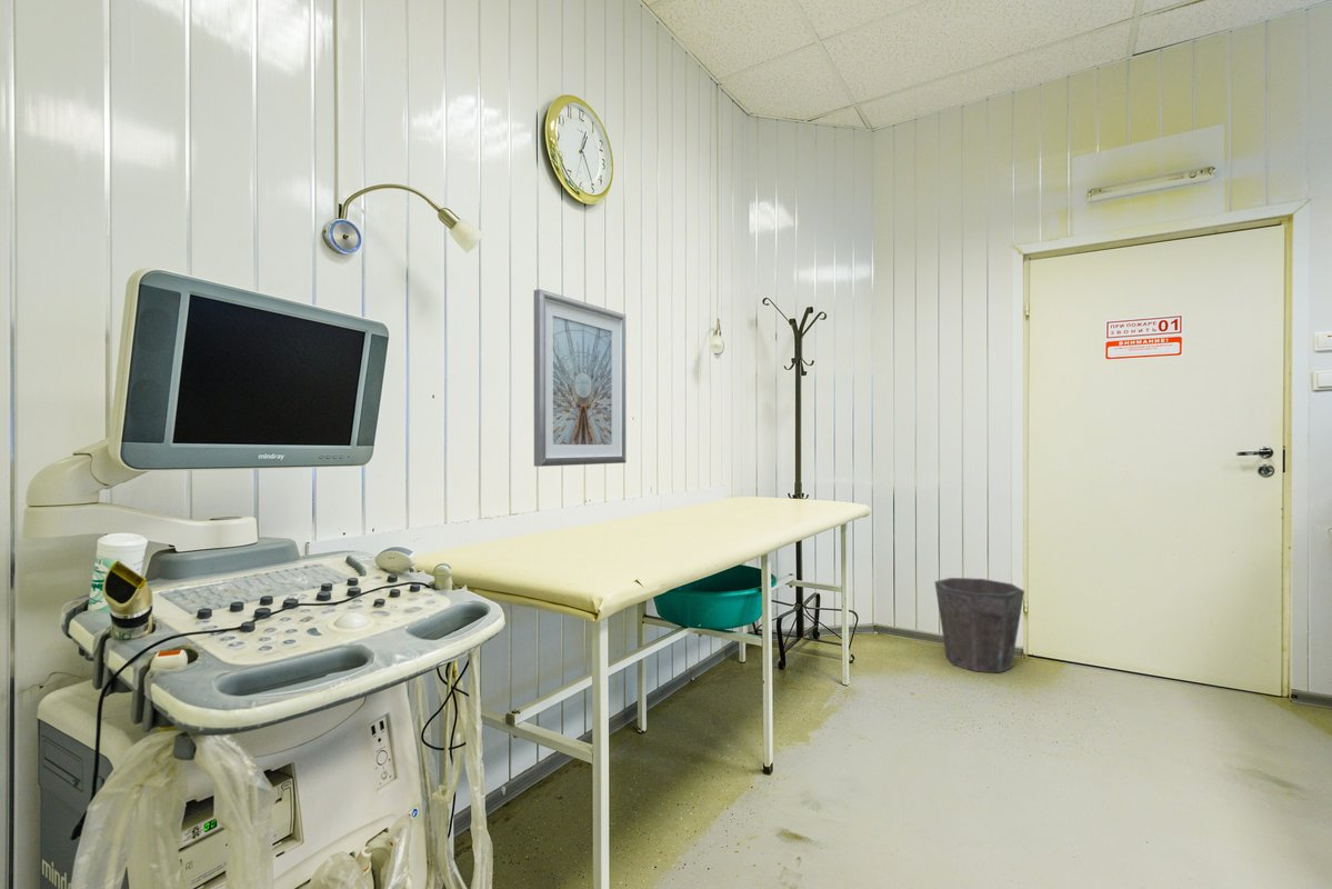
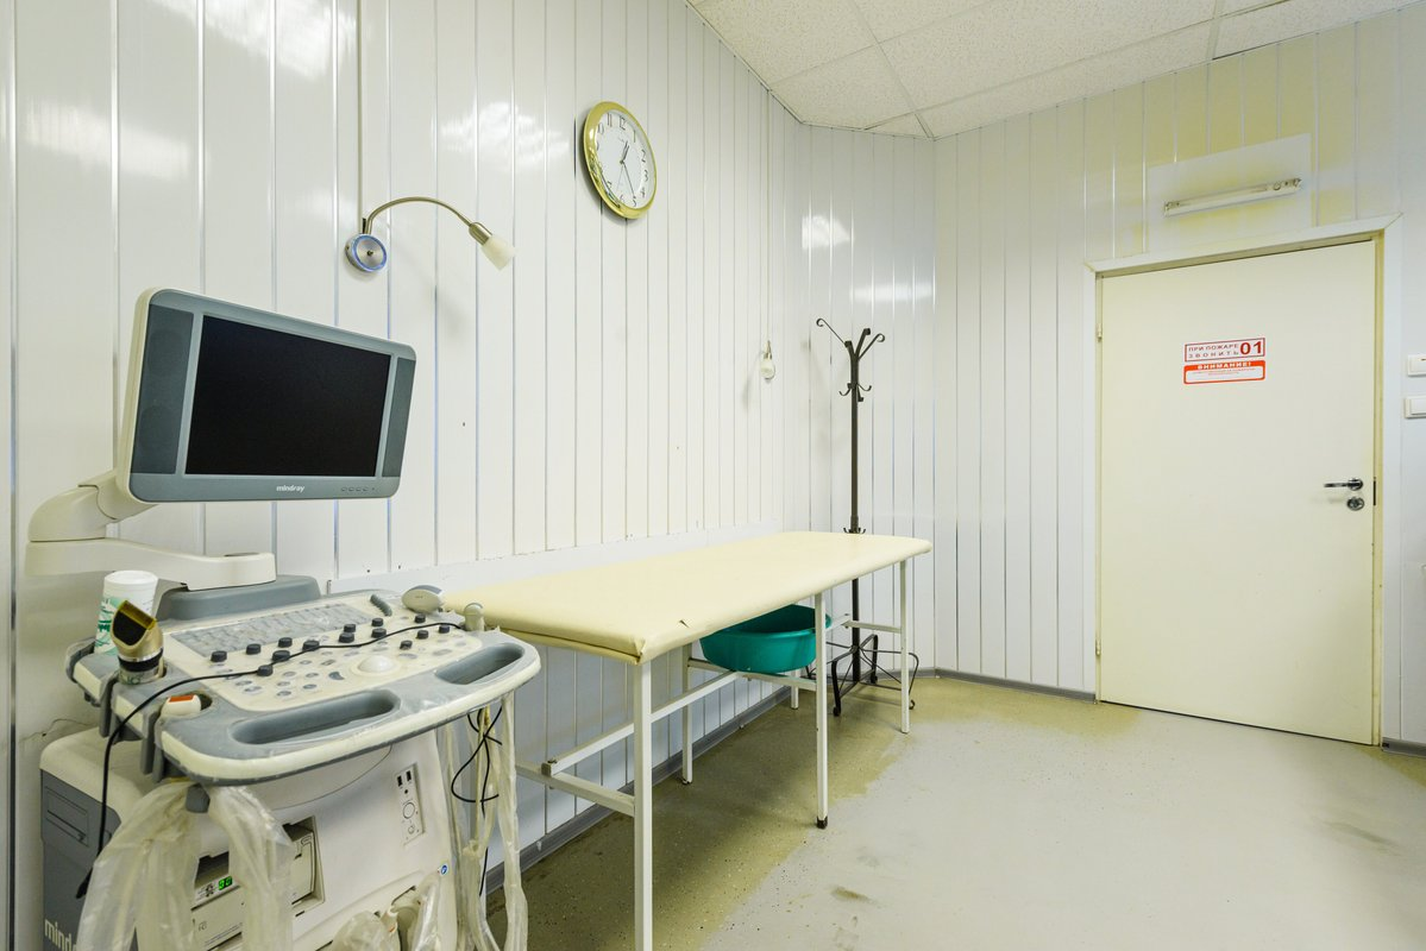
- picture frame [533,288,628,468]
- waste bin [933,577,1025,673]
